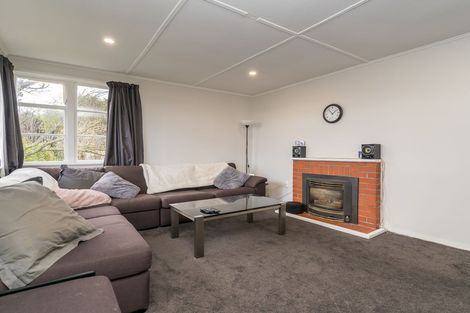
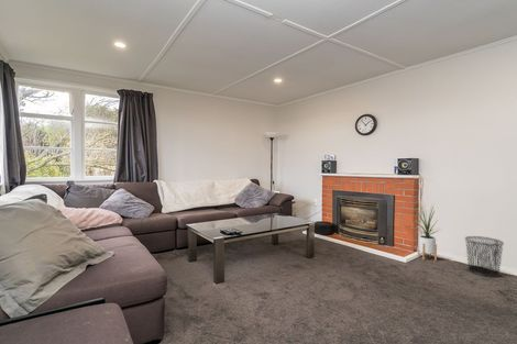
+ waste bin [464,235,505,278]
+ house plant [413,202,440,262]
